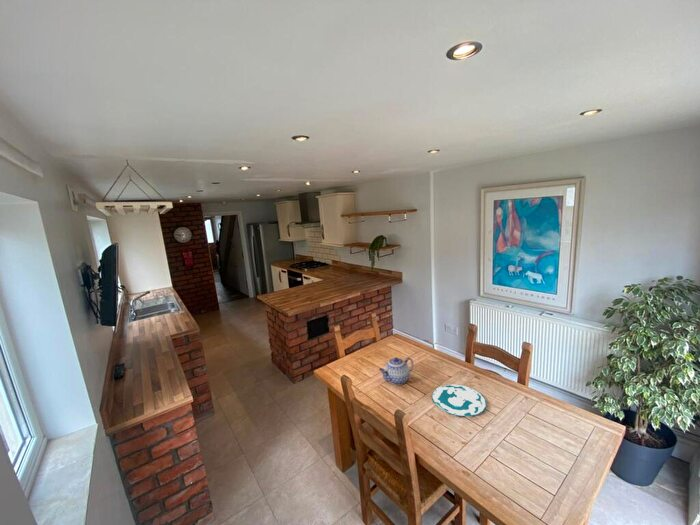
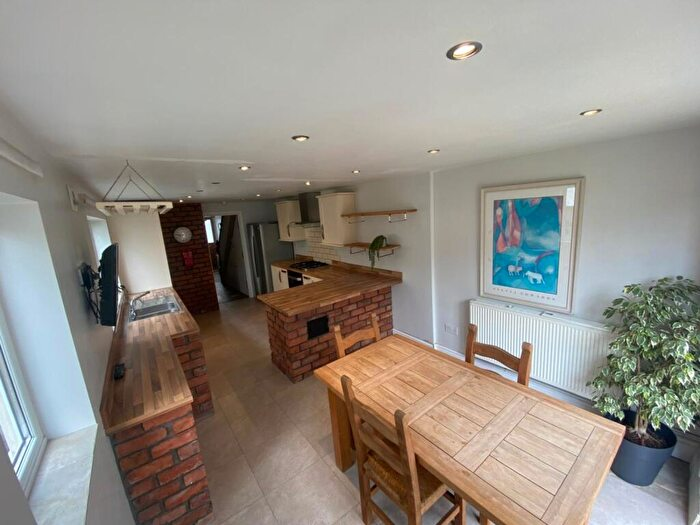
- plate [431,384,488,417]
- teapot [378,356,414,386]
